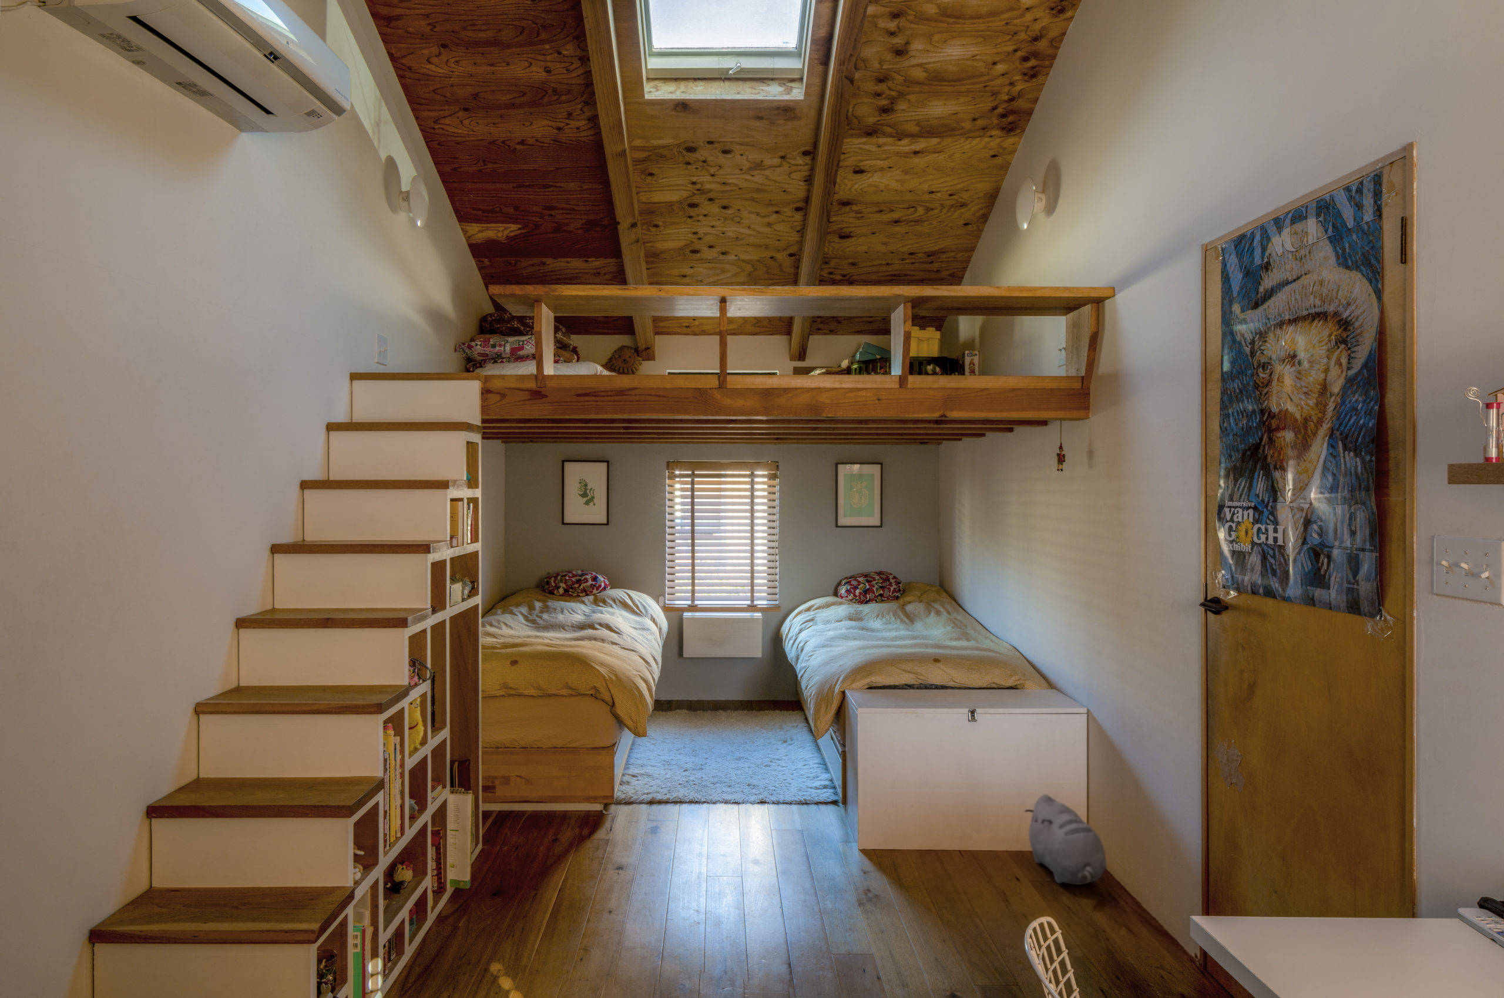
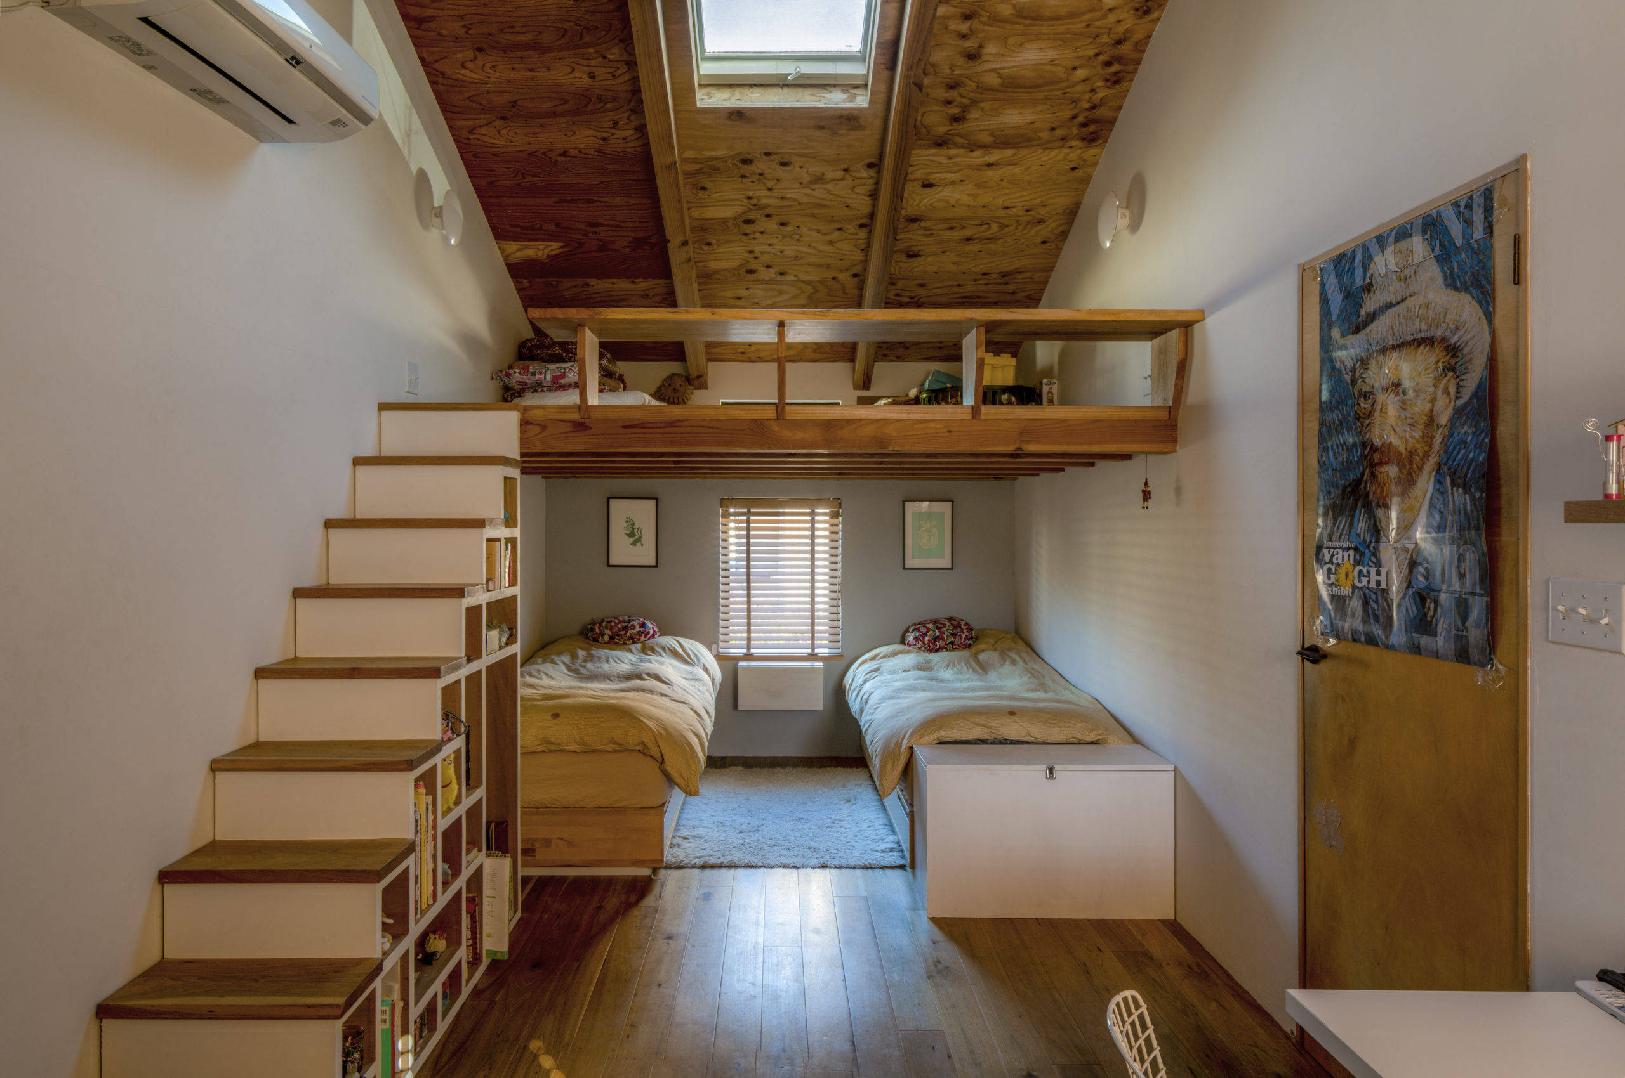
- plush toy [1024,794,1107,886]
